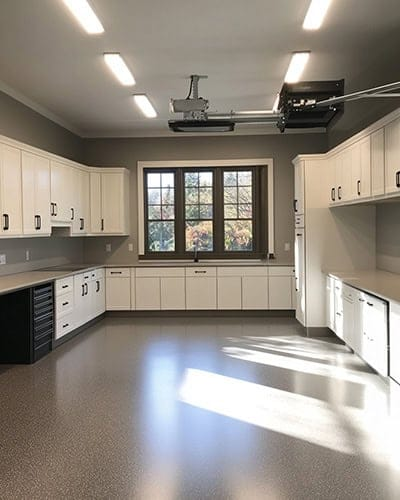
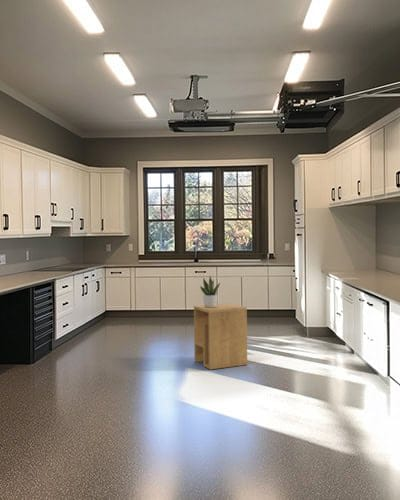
+ side table [193,303,248,371]
+ potted plant [199,276,221,308]
